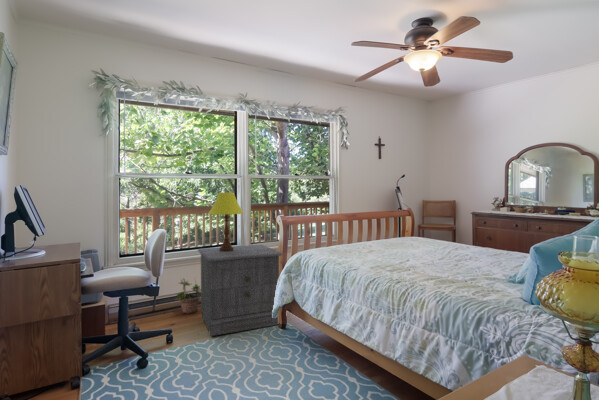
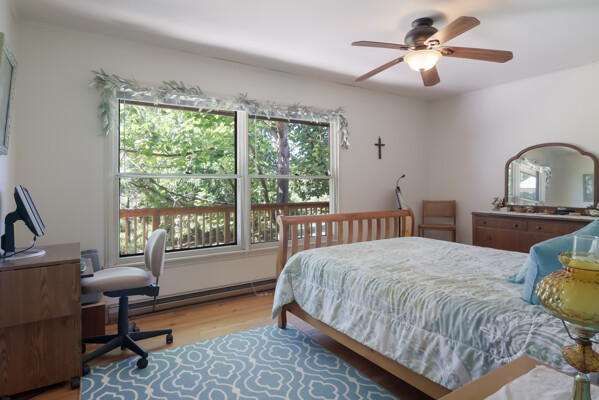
- potted plant [174,275,201,315]
- nightstand [197,244,283,337]
- table lamp [207,191,245,252]
